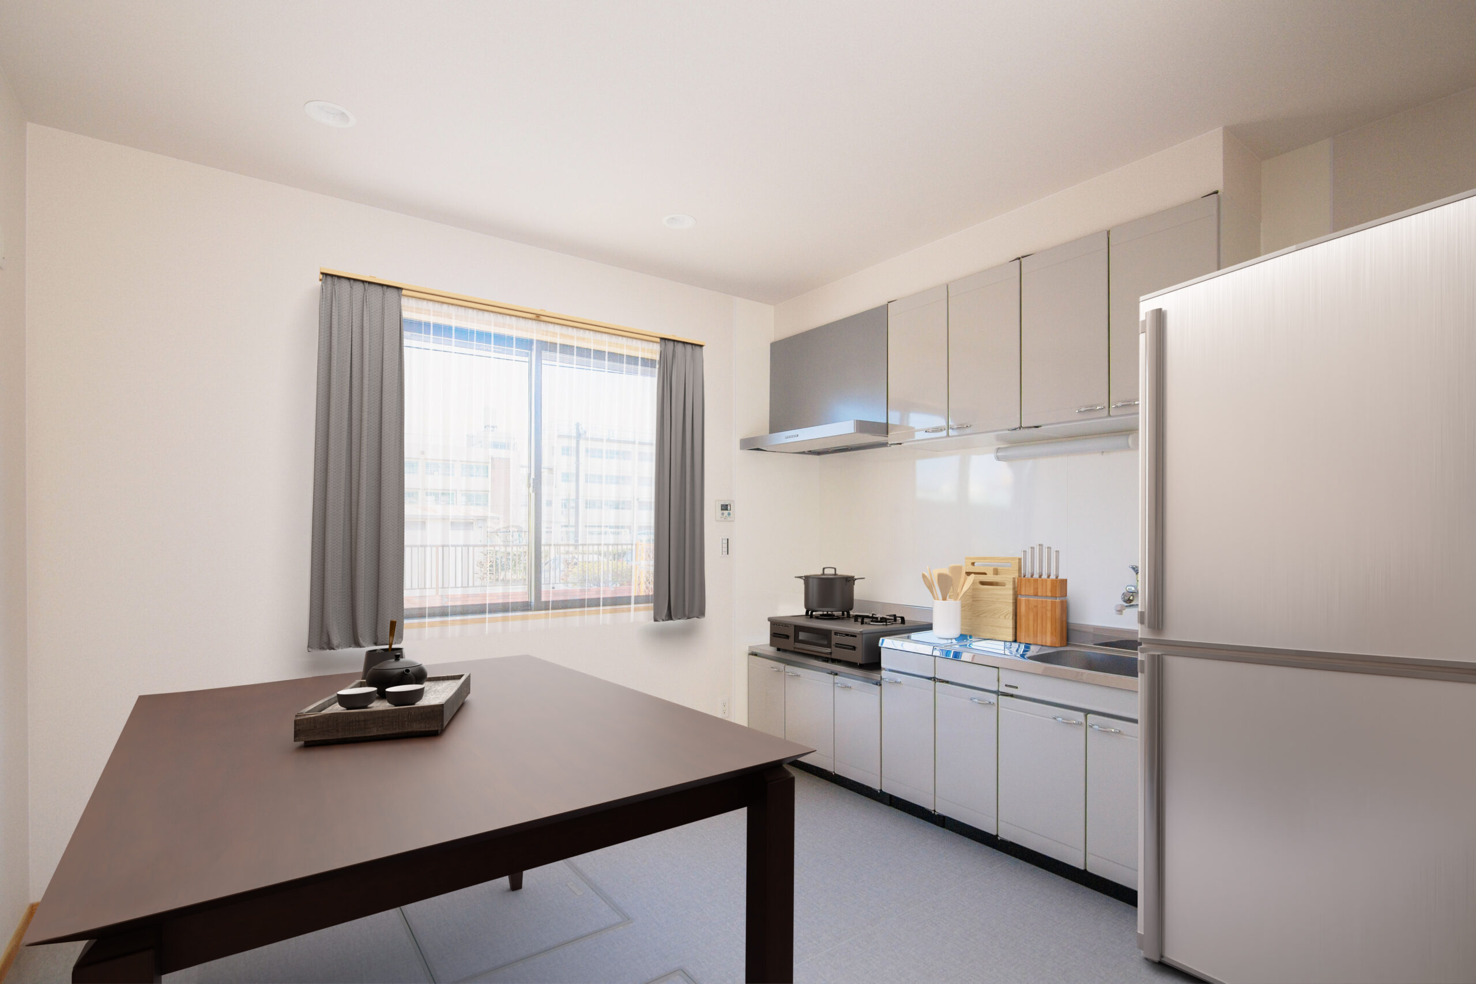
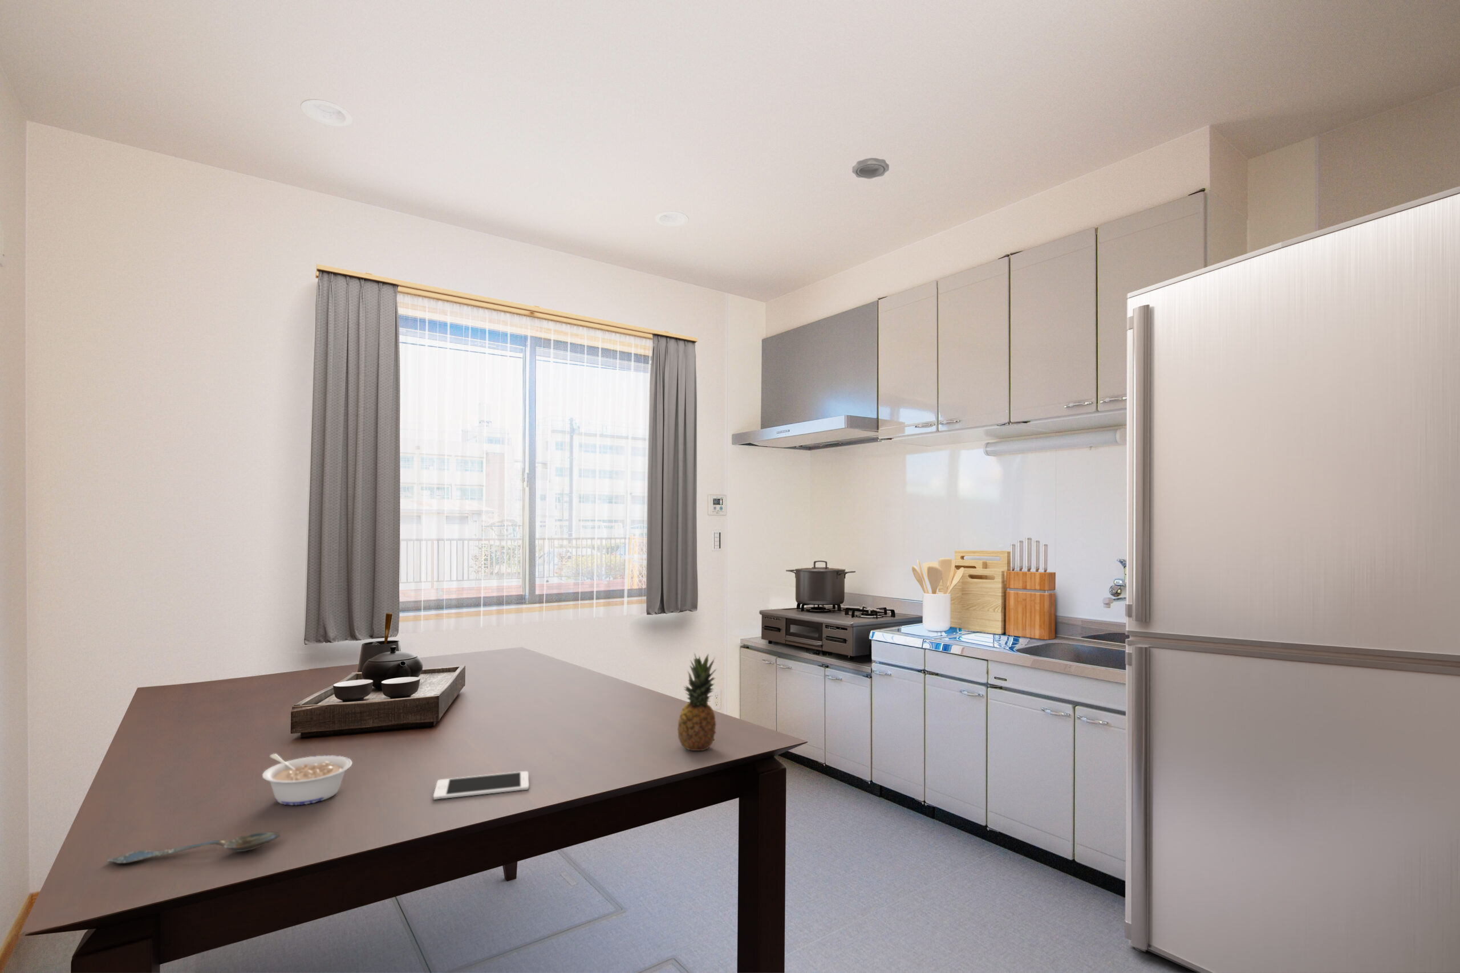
+ spoon [106,832,281,864]
+ legume [262,753,353,806]
+ fruit [677,652,717,751]
+ smoke detector [852,157,890,179]
+ cell phone [432,771,529,800]
